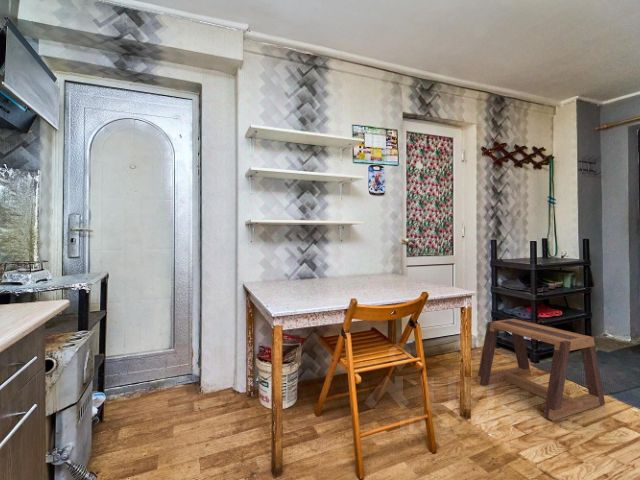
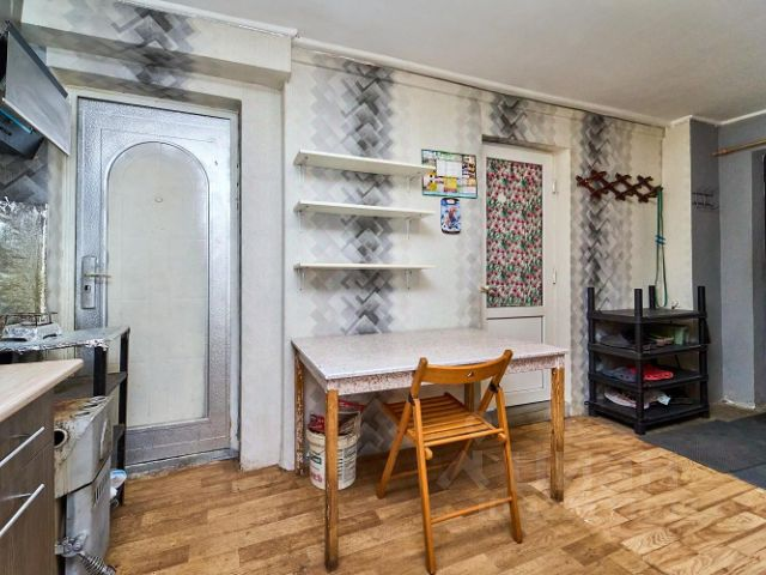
- stool [476,318,606,422]
